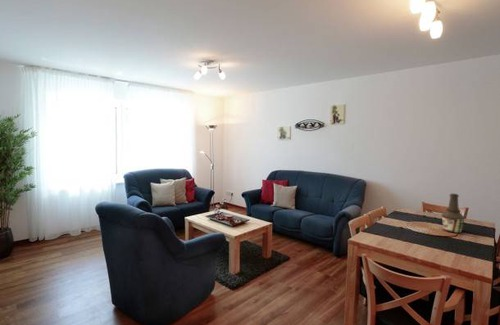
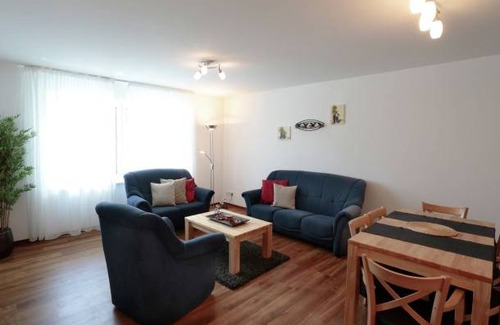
- bottle [441,193,466,234]
